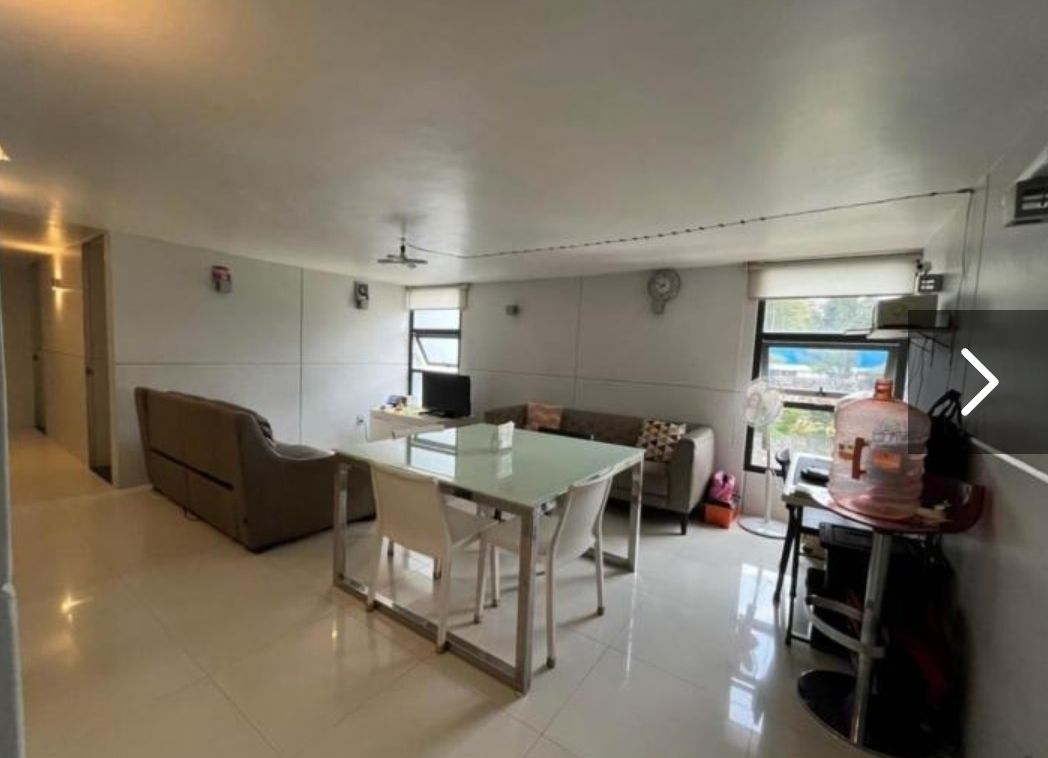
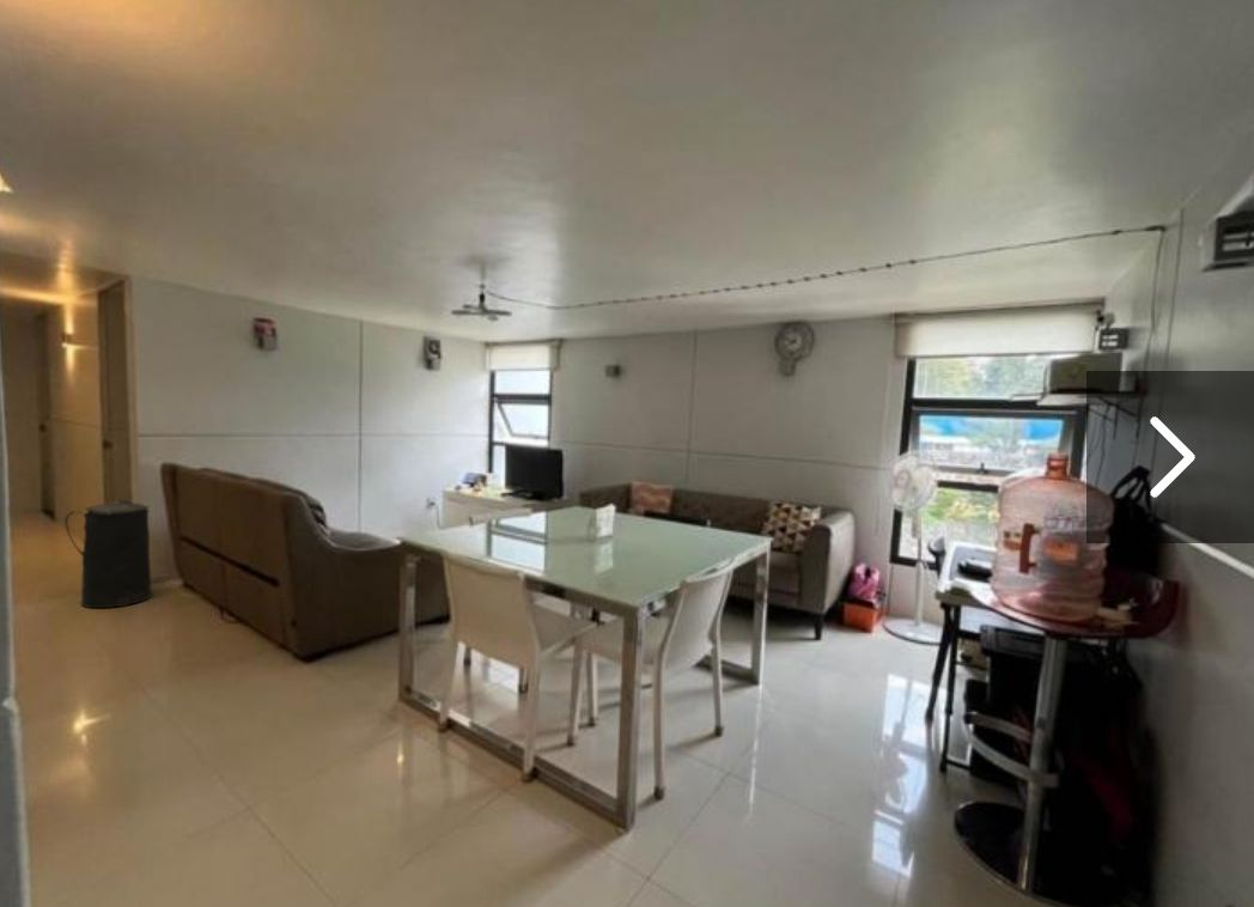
+ trash can [63,498,153,609]
